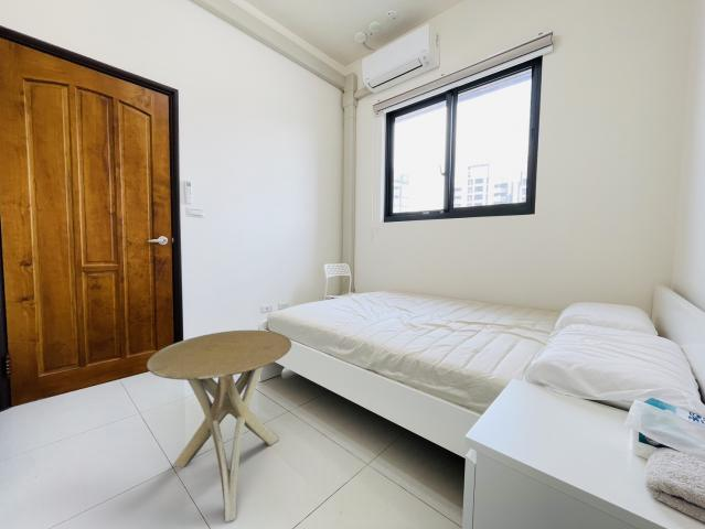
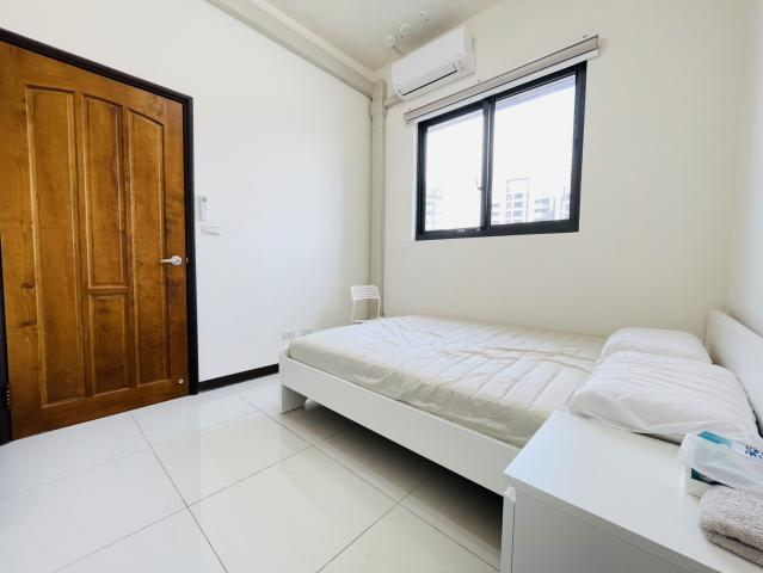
- side table [146,330,292,522]
